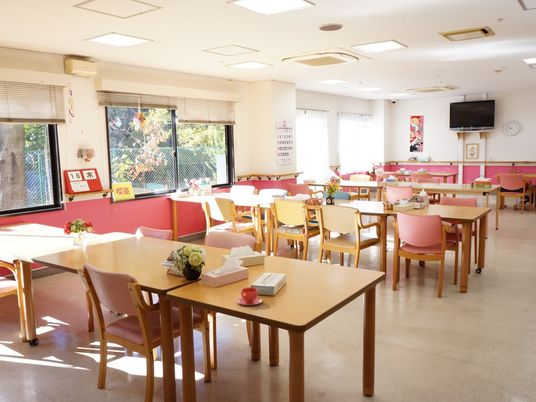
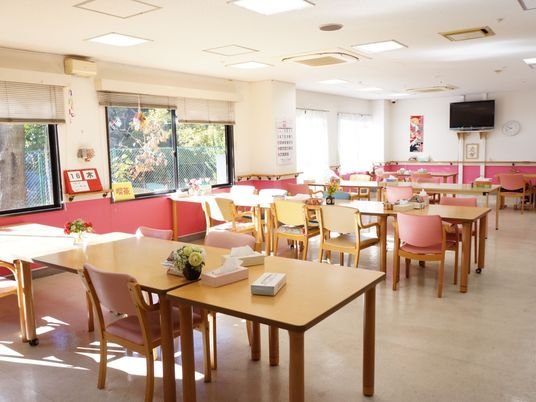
- teacup [236,286,263,306]
